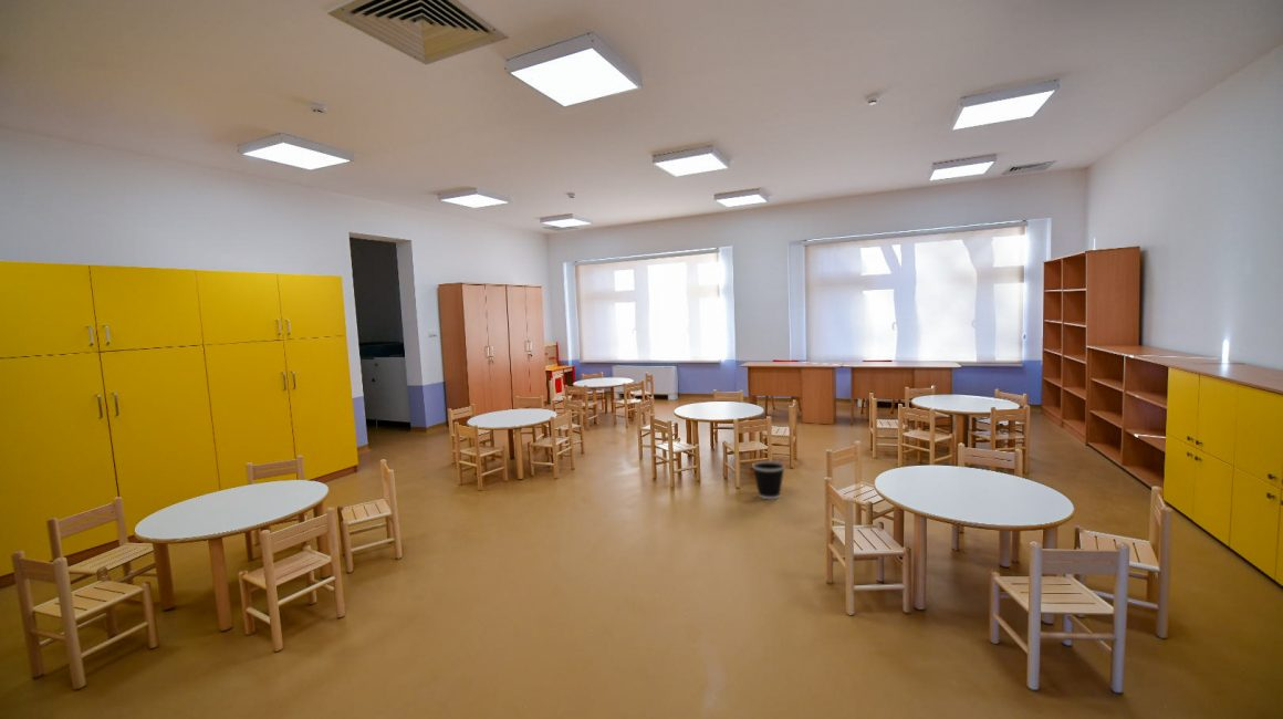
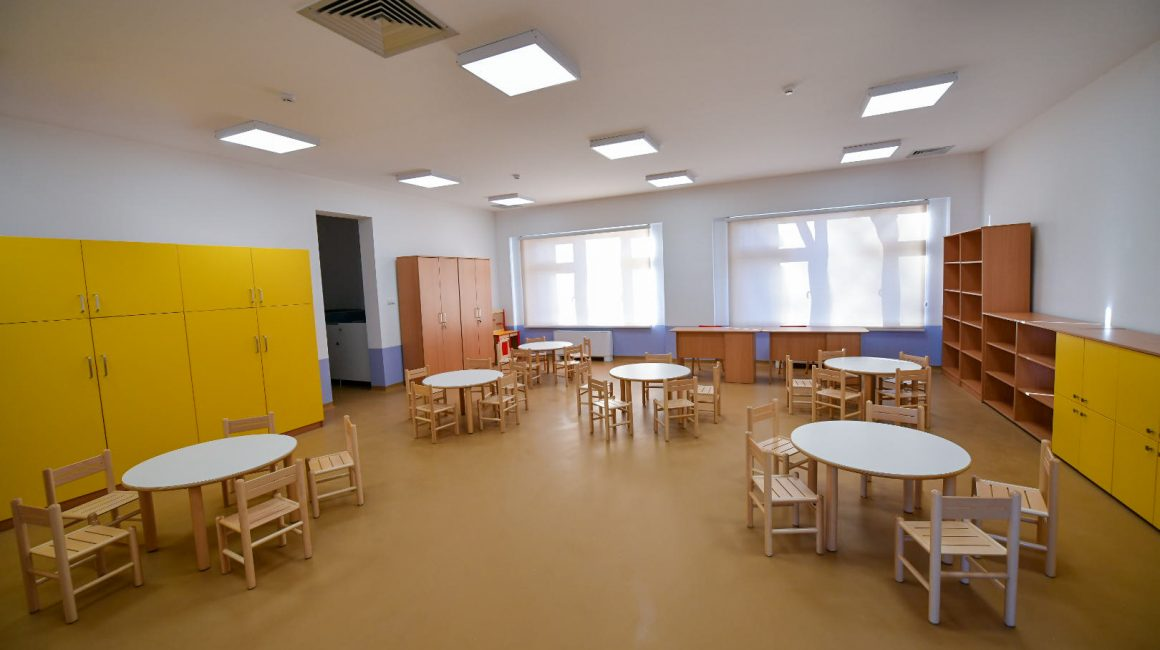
- wastebasket [751,460,786,500]
